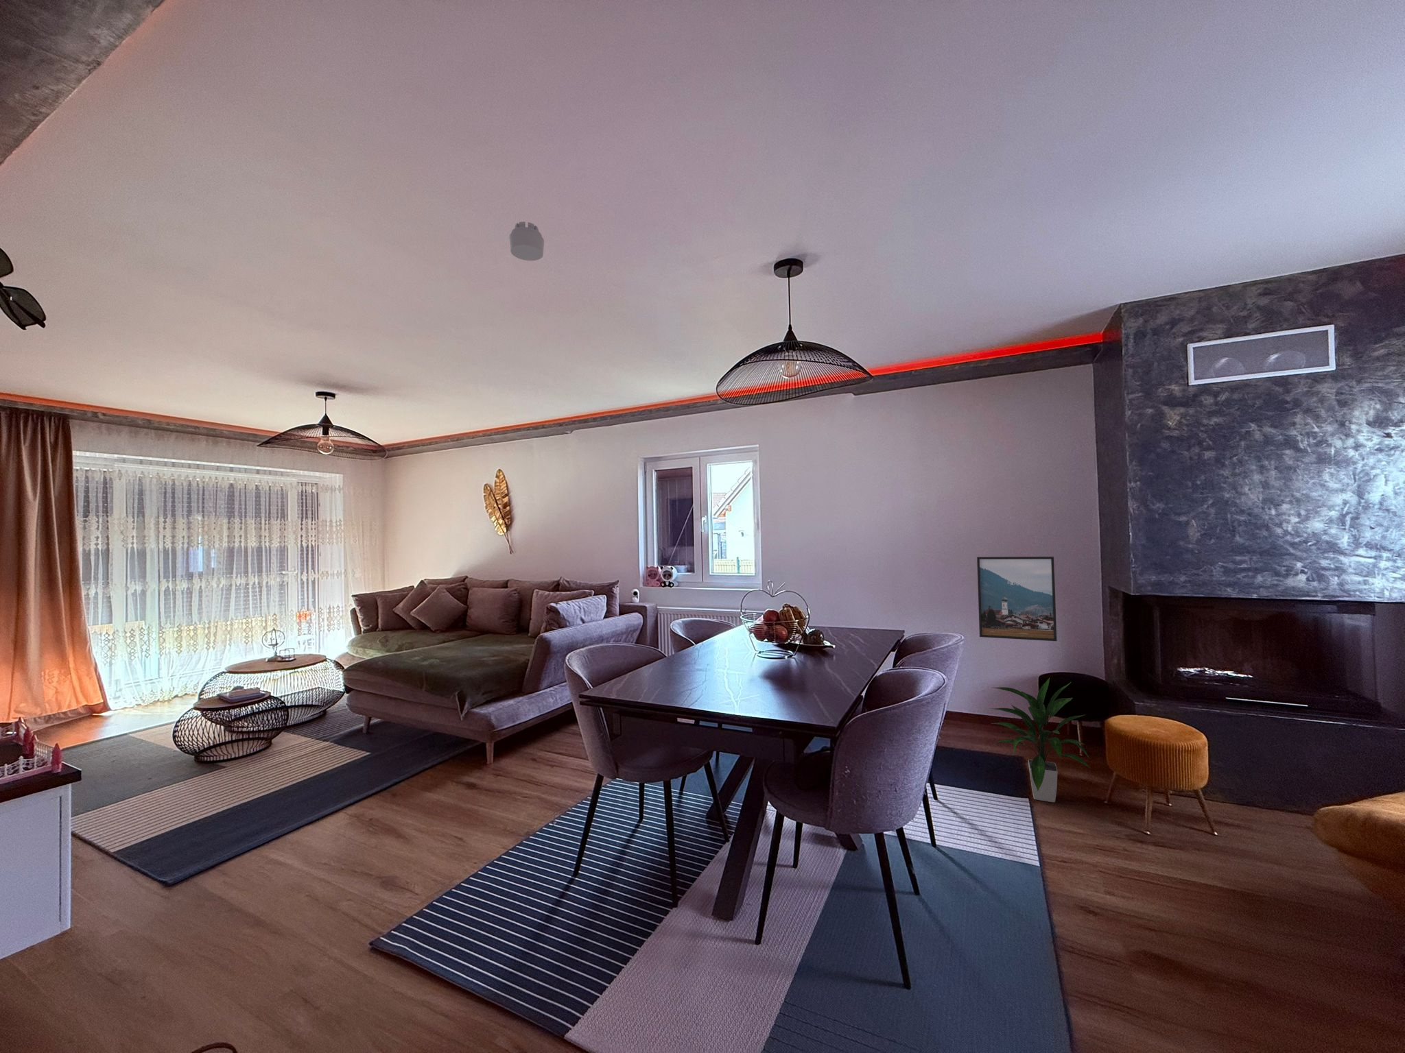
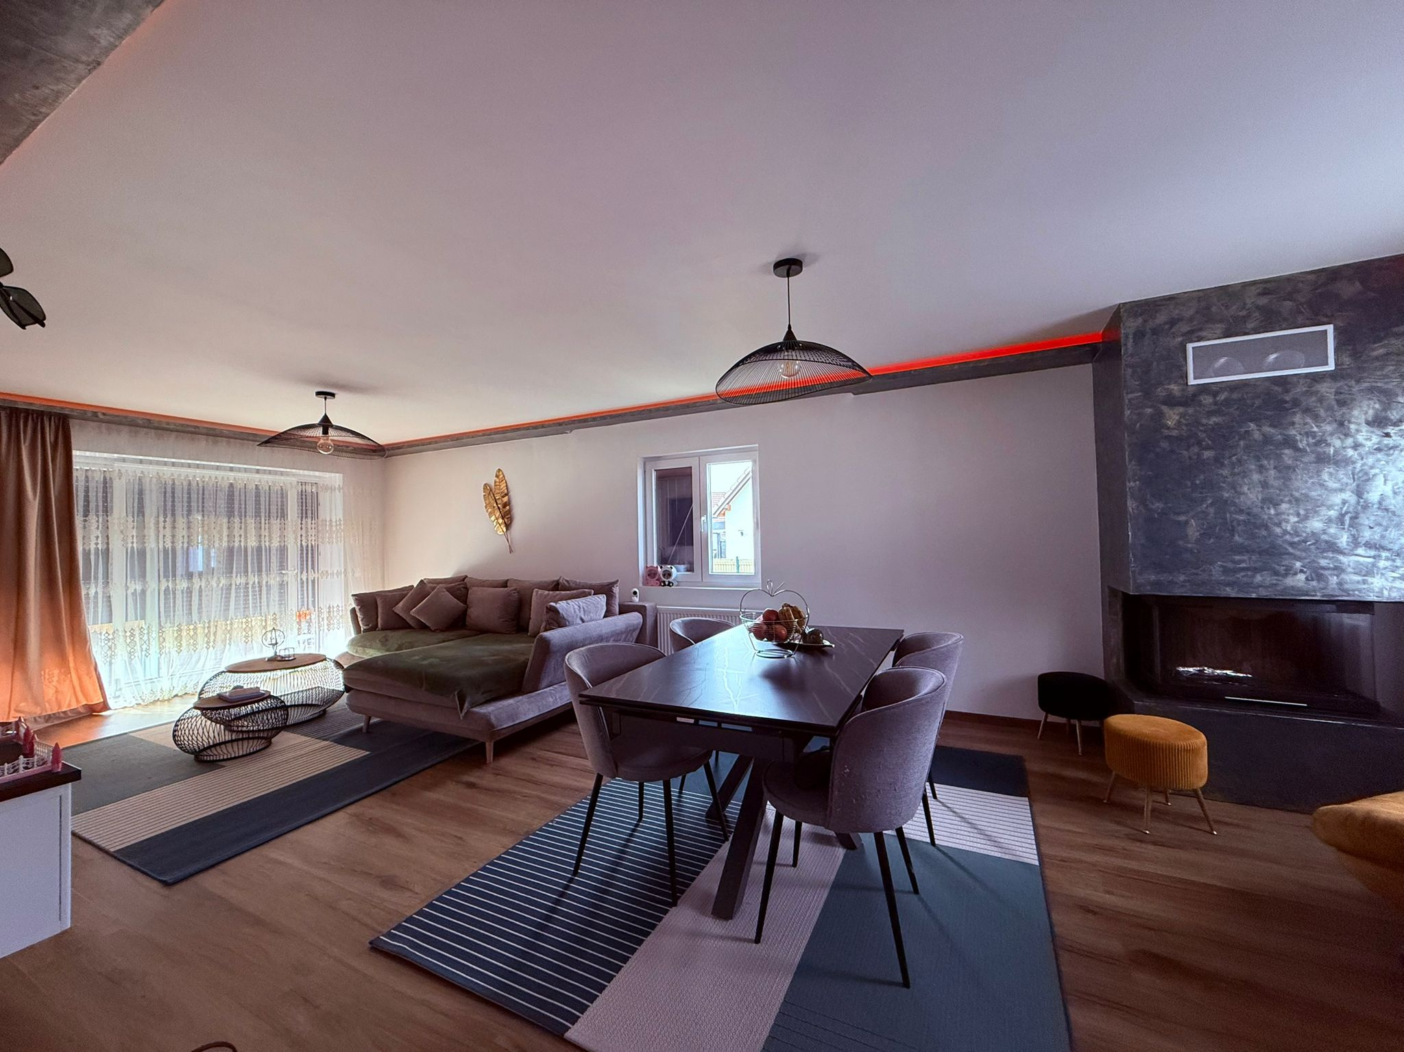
- indoor plant [988,677,1091,803]
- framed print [976,556,1058,642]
- smoke detector [509,221,544,261]
